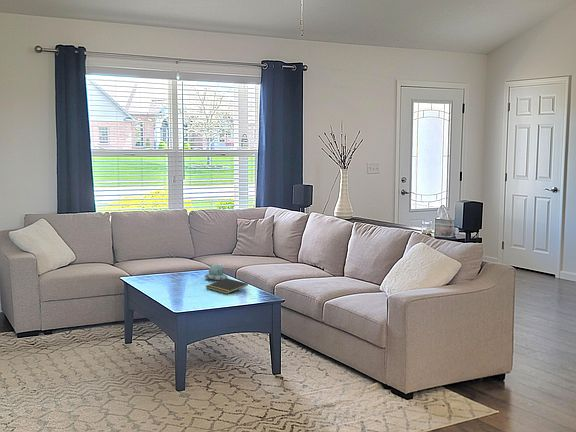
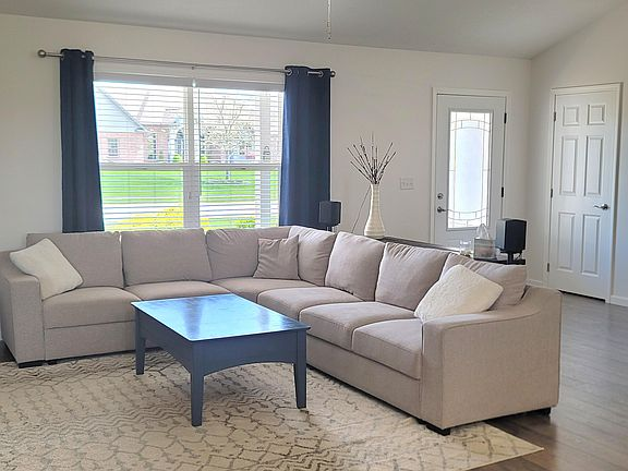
- candle [203,263,228,281]
- notepad [205,278,249,295]
